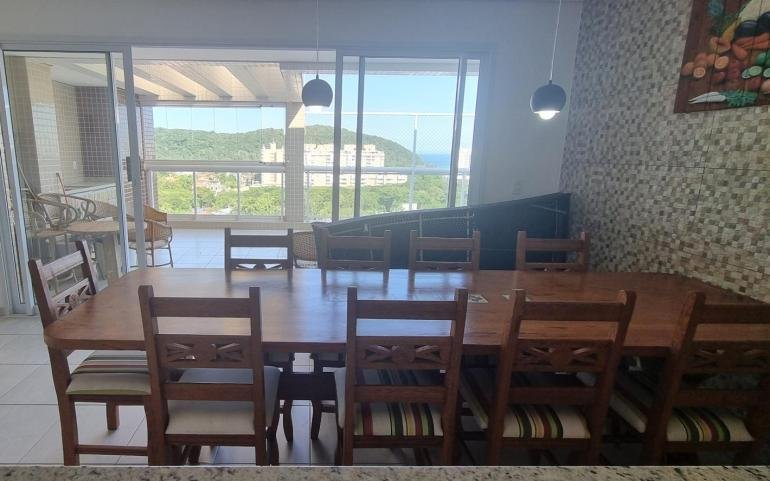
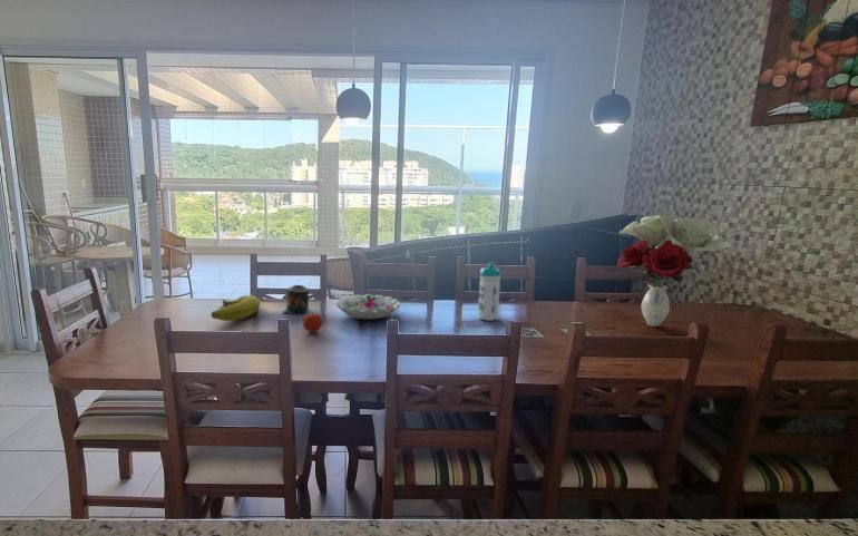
+ water bottle [477,262,503,322]
+ flower bouquet [616,209,733,328]
+ apple [302,312,324,334]
+ candle [282,284,310,314]
+ decorative bowl [335,293,401,320]
+ banana [211,294,261,322]
